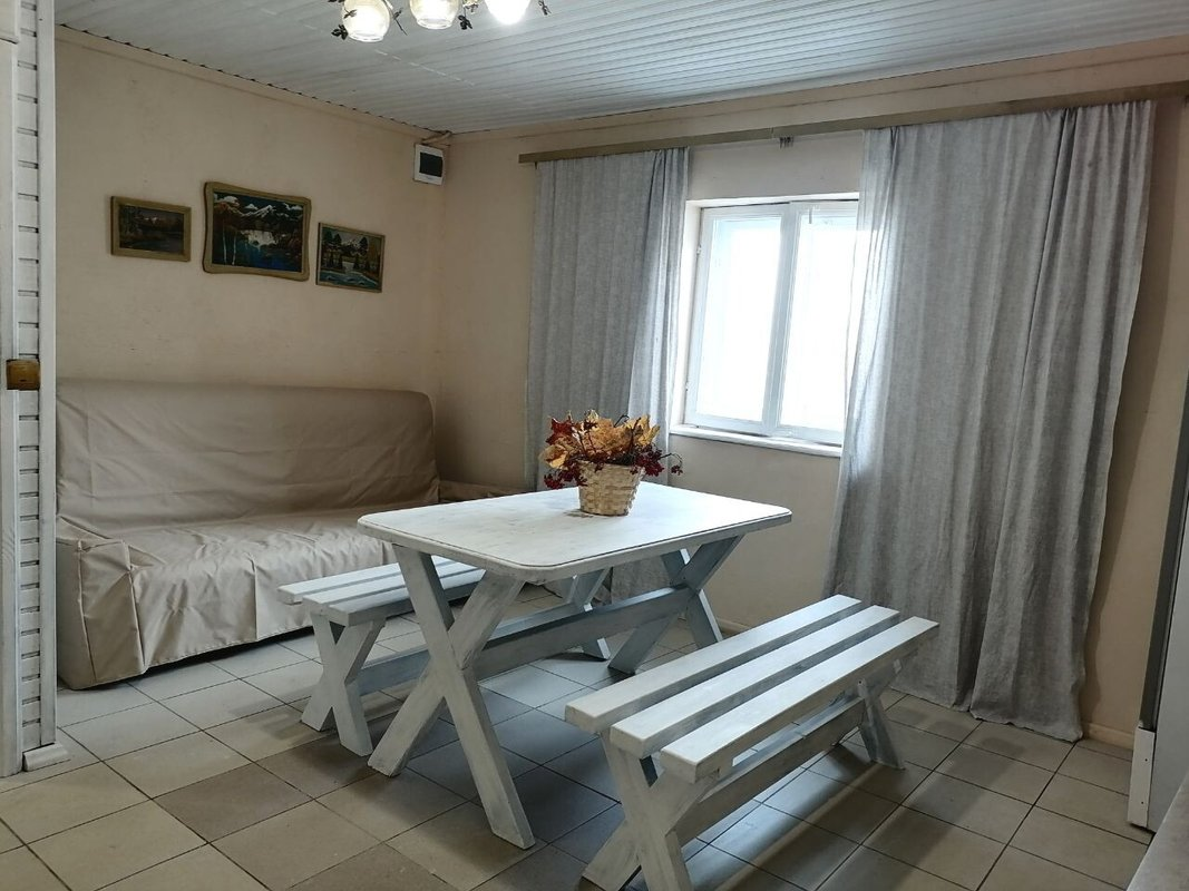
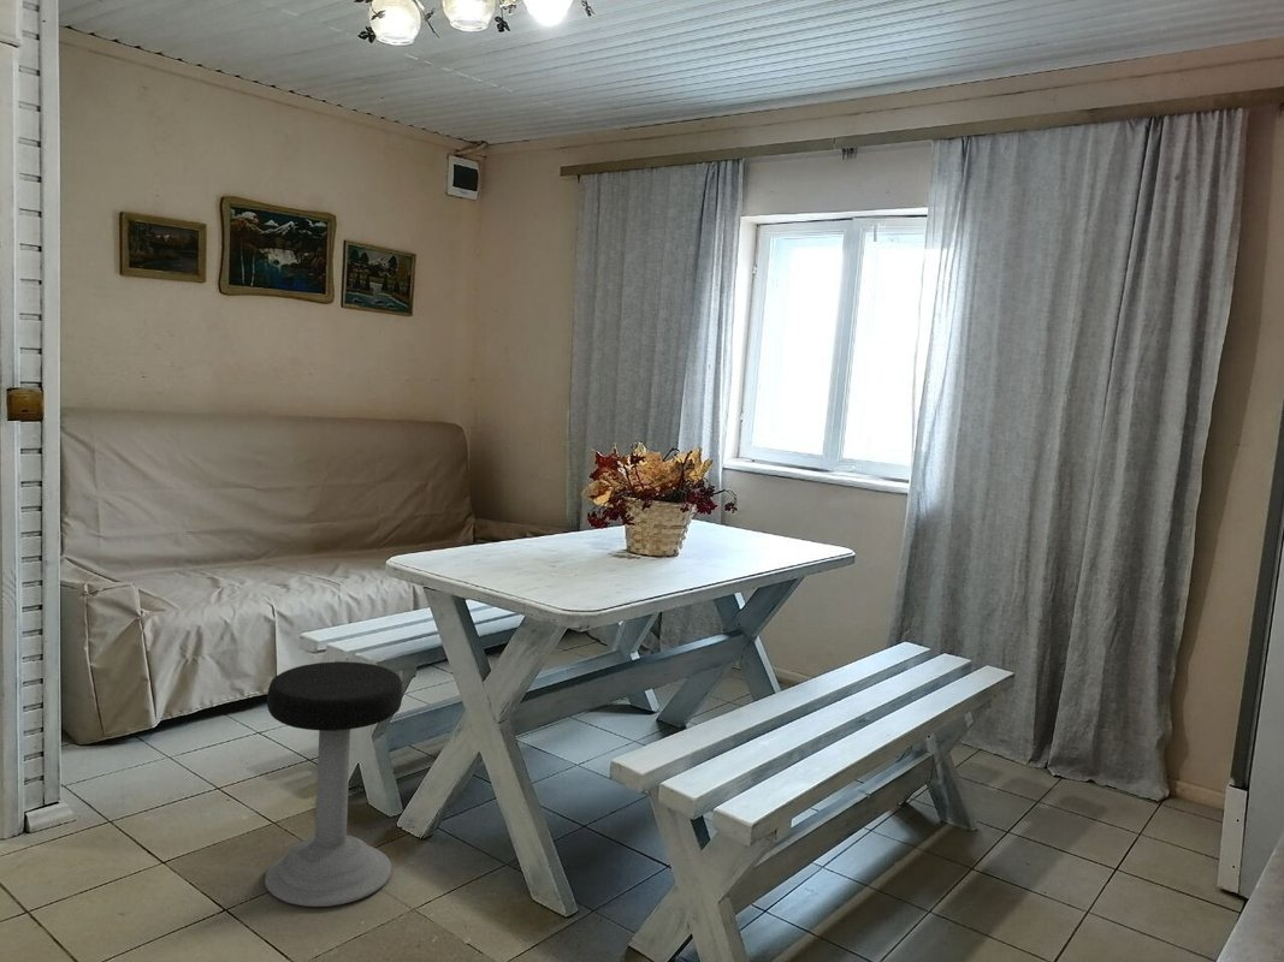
+ stool [264,660,403,908]
